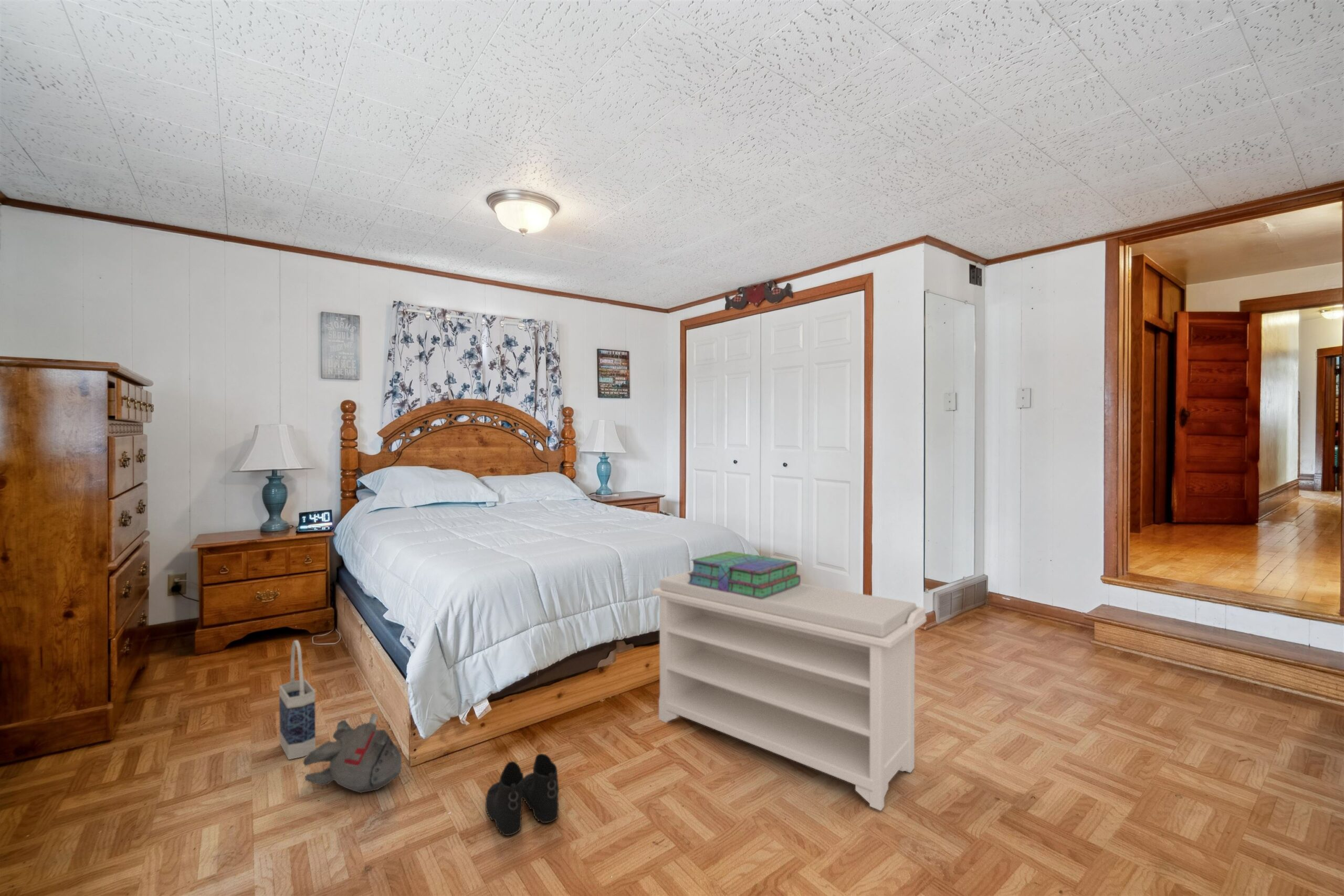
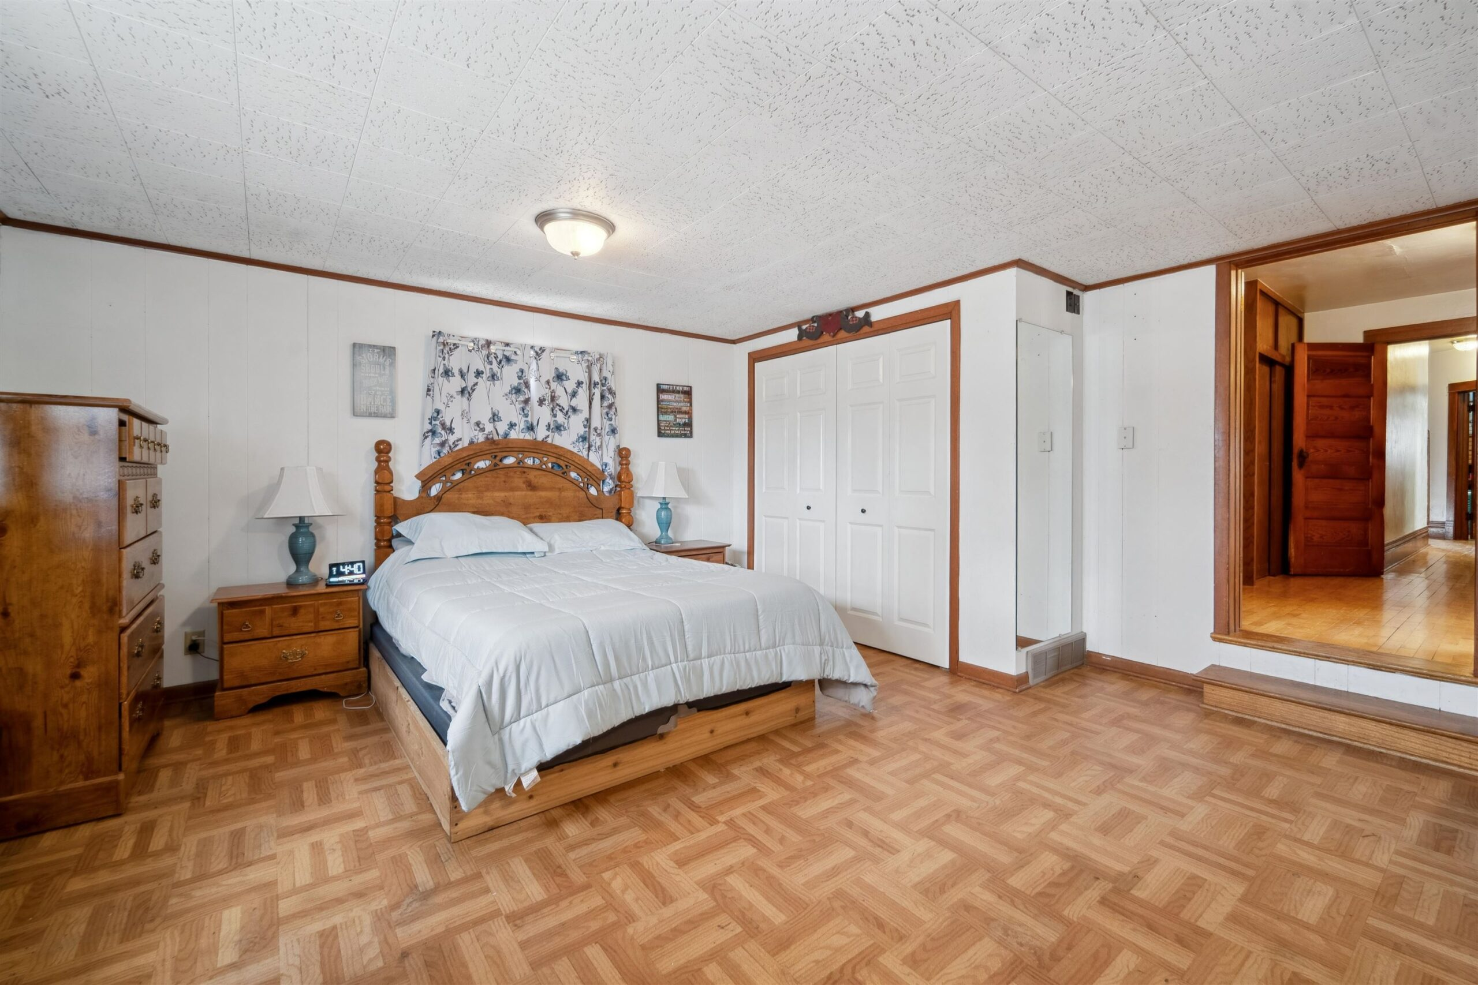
- plush toy [302,713,402,794]
- bag [279,639,316,760]
- stack of books [688,551,801,598]
- boots [485,753,559,836]
- bench [651,570,927,811]
